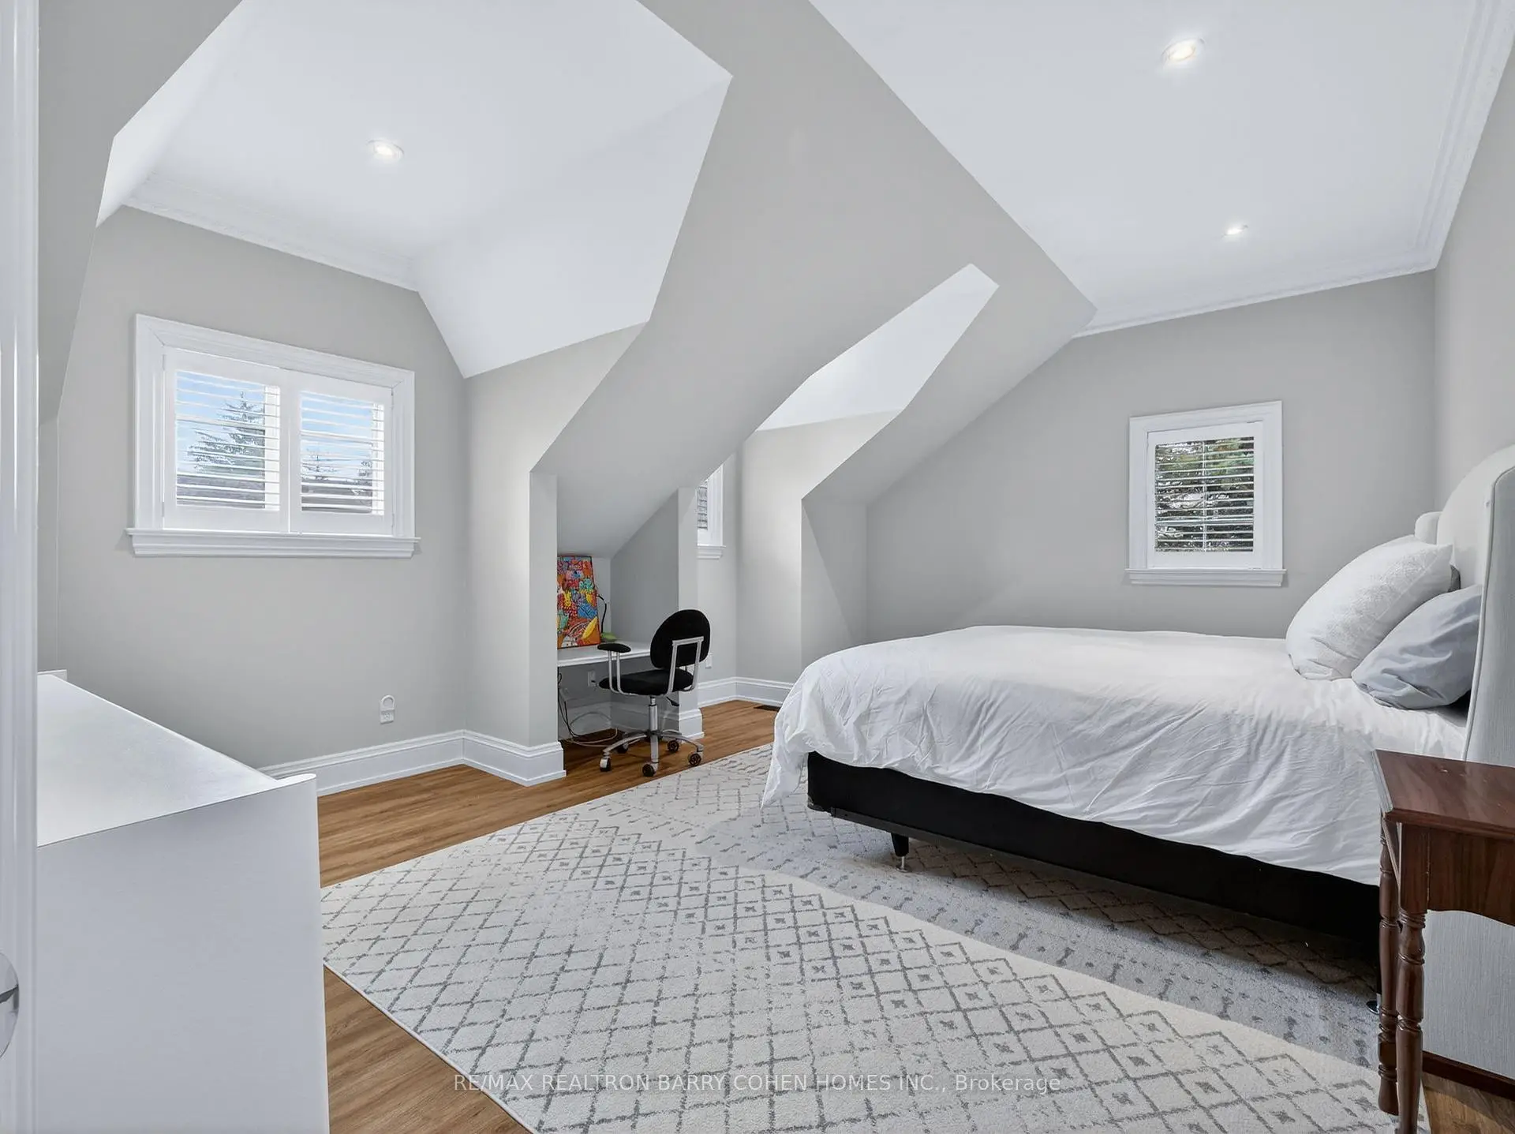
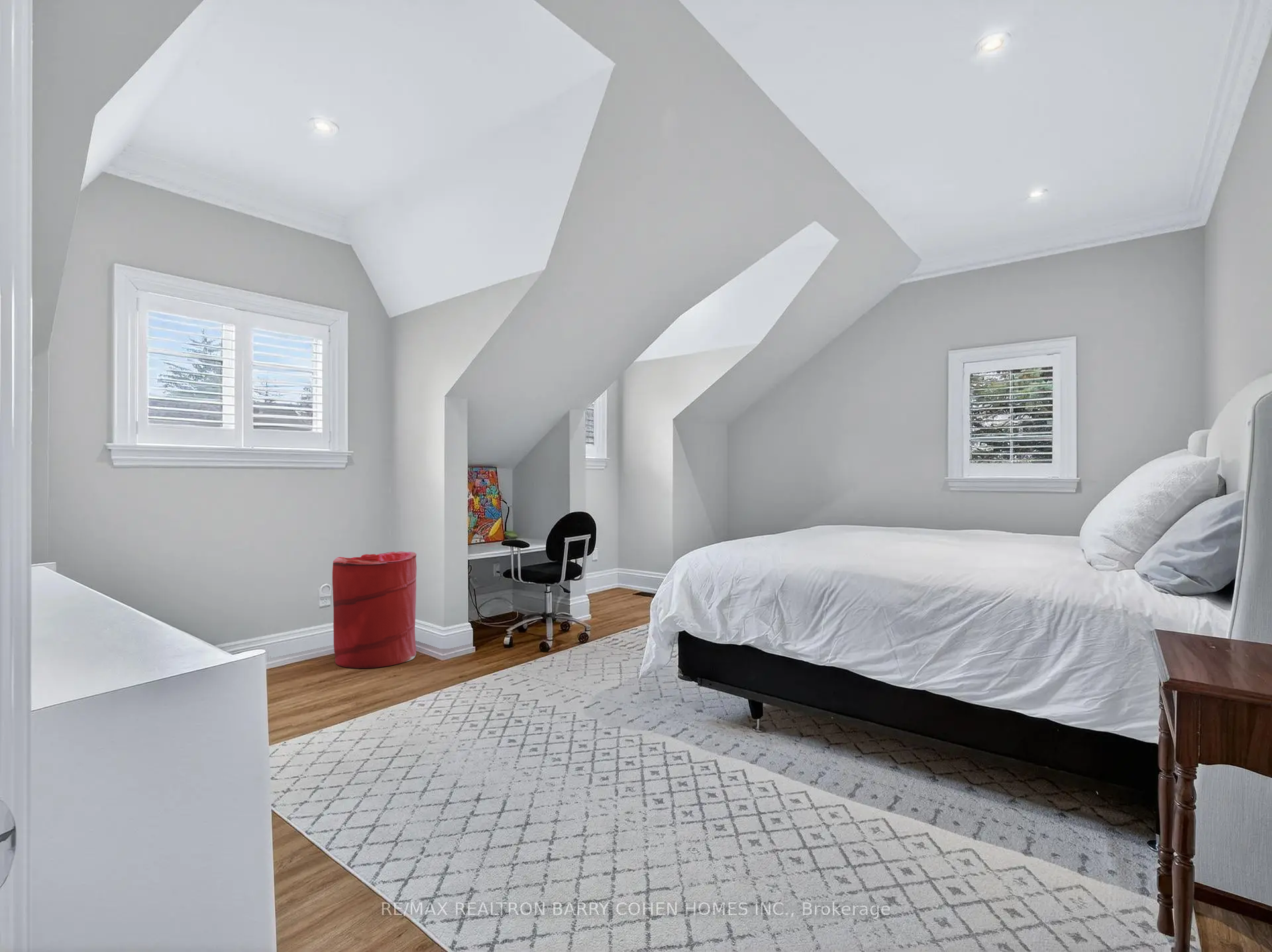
+ laundry hamper [332,551,417,669]
